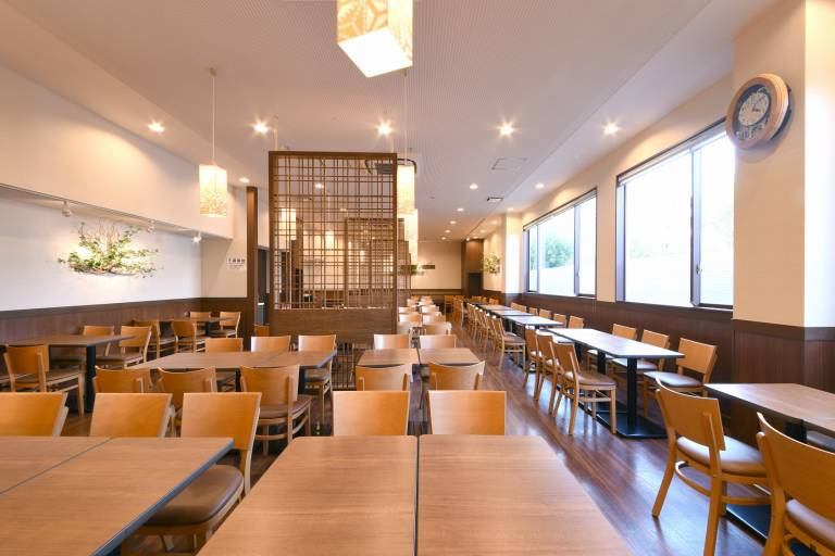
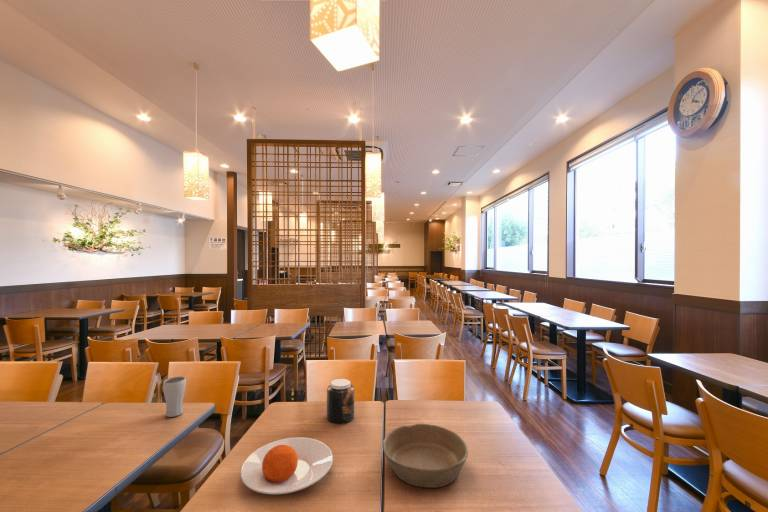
+ bowl [382,423,469,489]
+ plate [240,436,334,495]
+ jar [326,378,355,425]
+ drinking glass [162,376,187,418]
